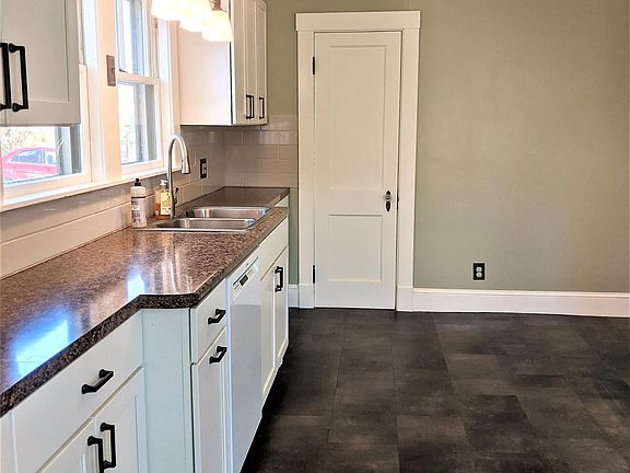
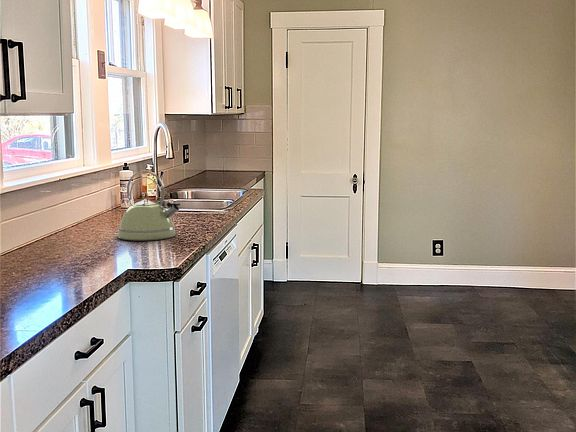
+ kettle [116,169,181,241]
